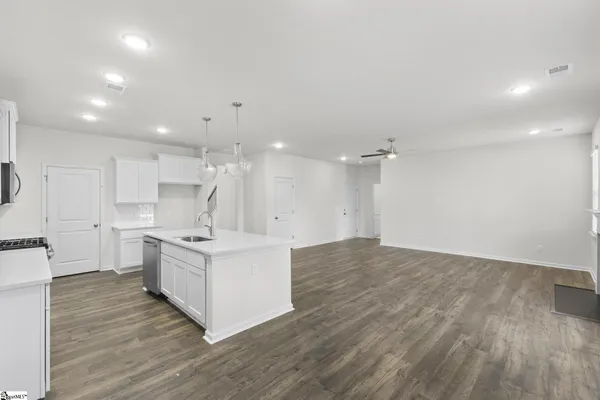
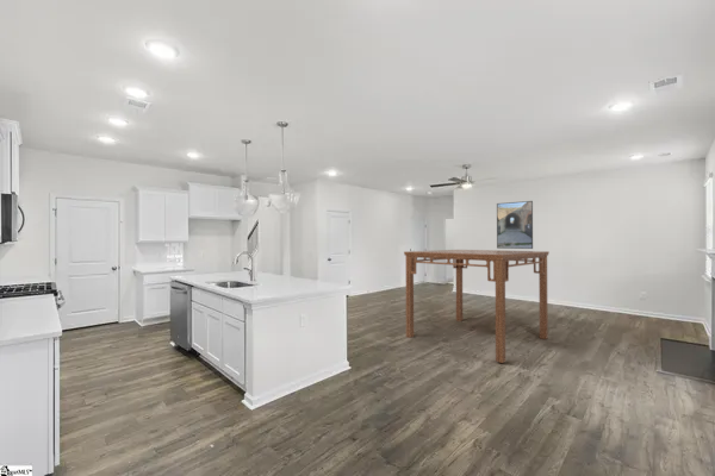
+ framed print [496,200,534,250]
+ dining table [403,249,551,364]
